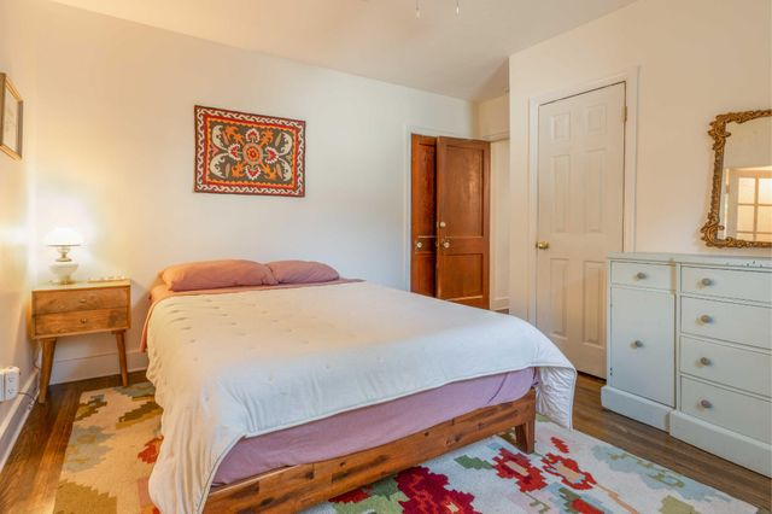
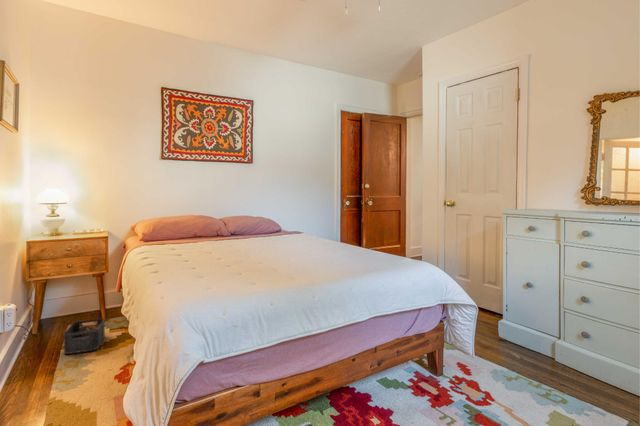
+ storage bin [63,318,106,355]
